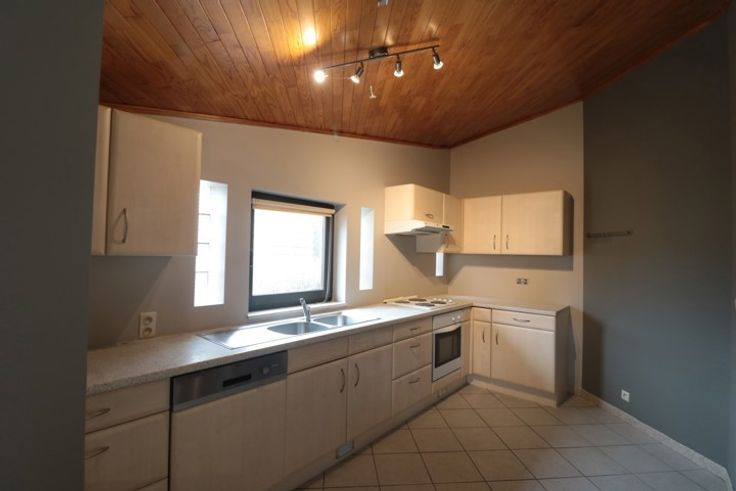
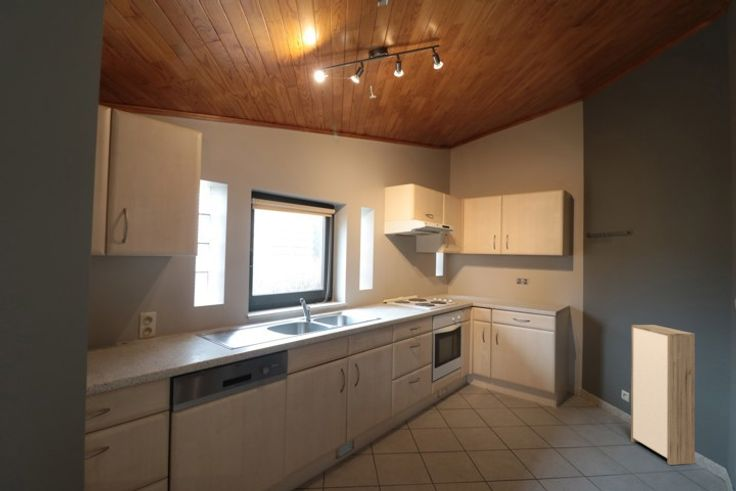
+ storage cabinet [630,324,696,466]
